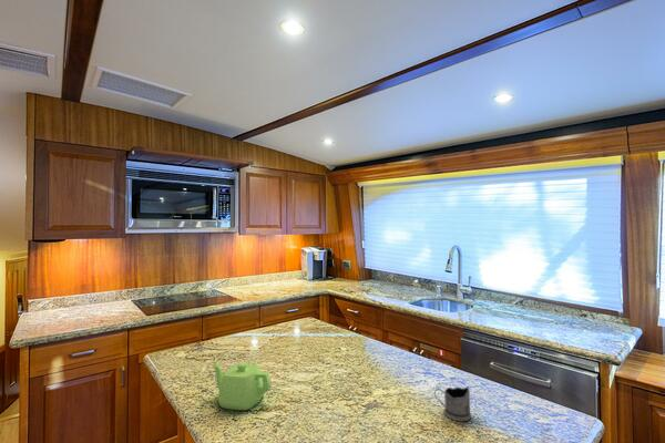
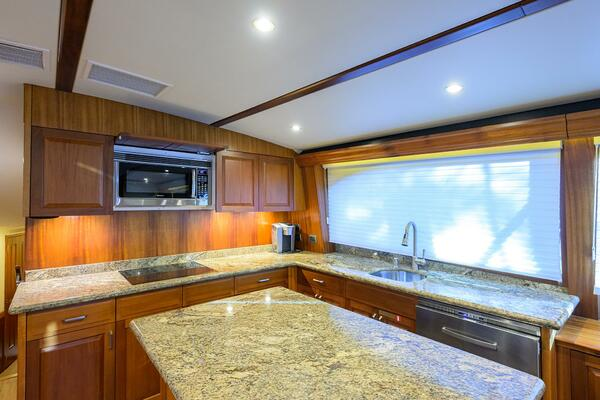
- teapot [211,362,273,411]
- tea glass holder [433,387,472,422]
